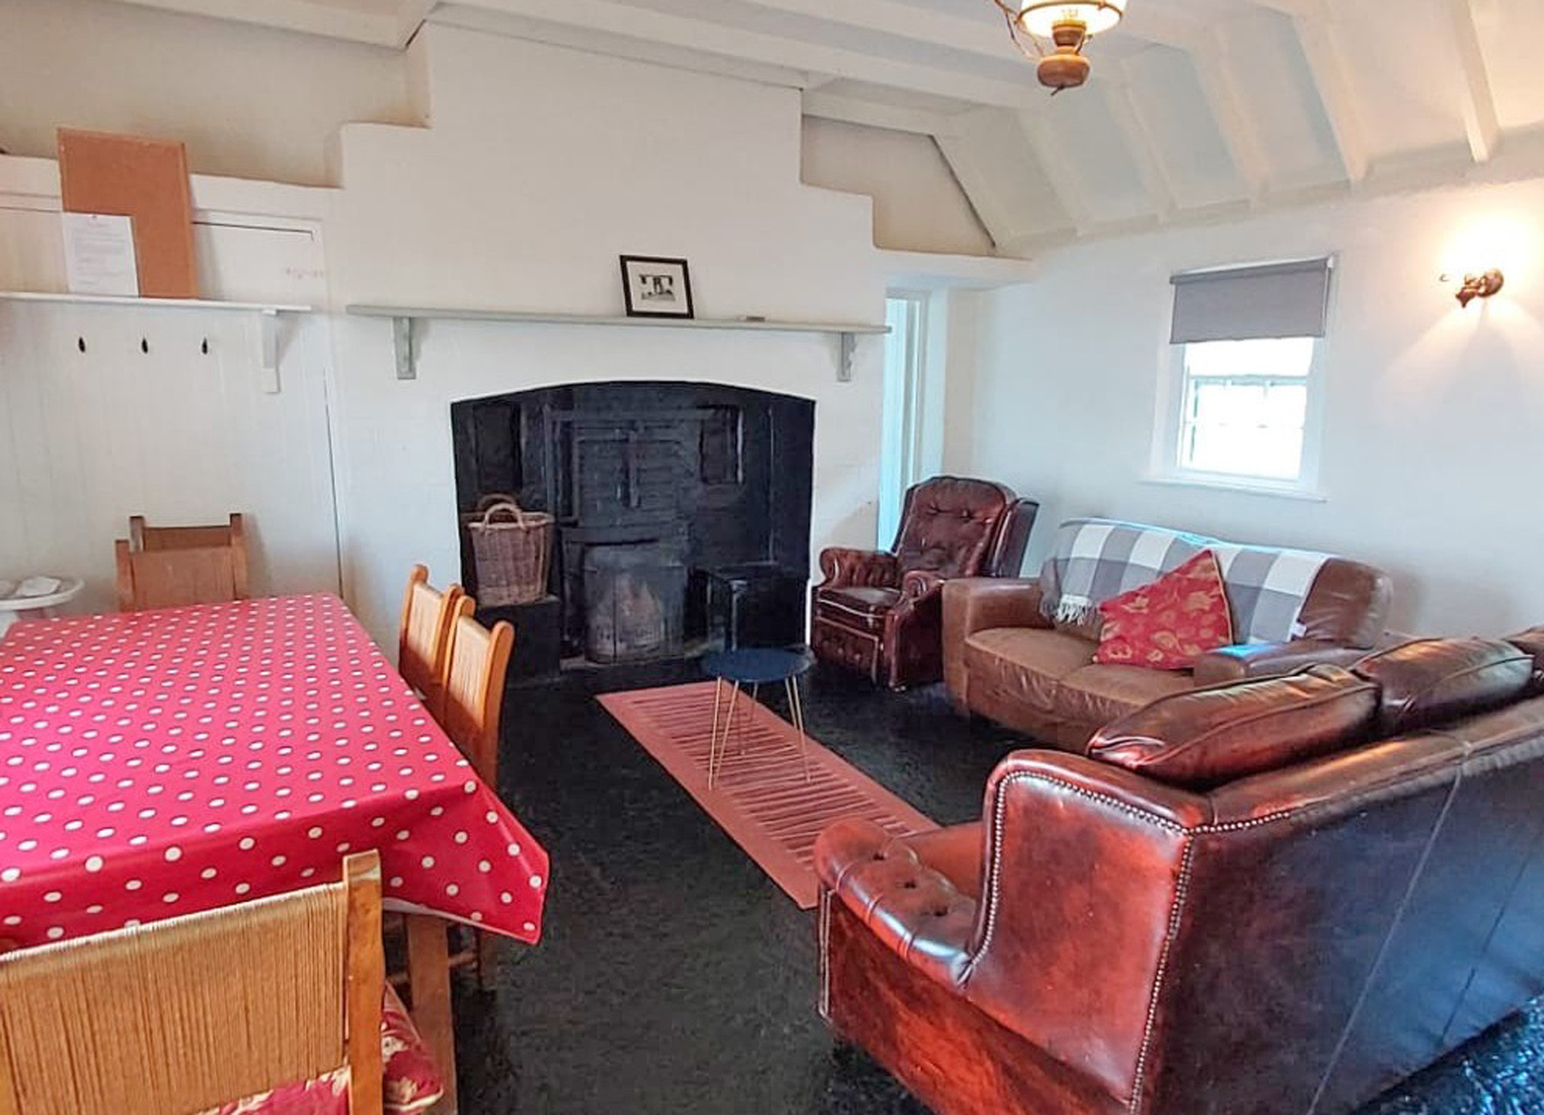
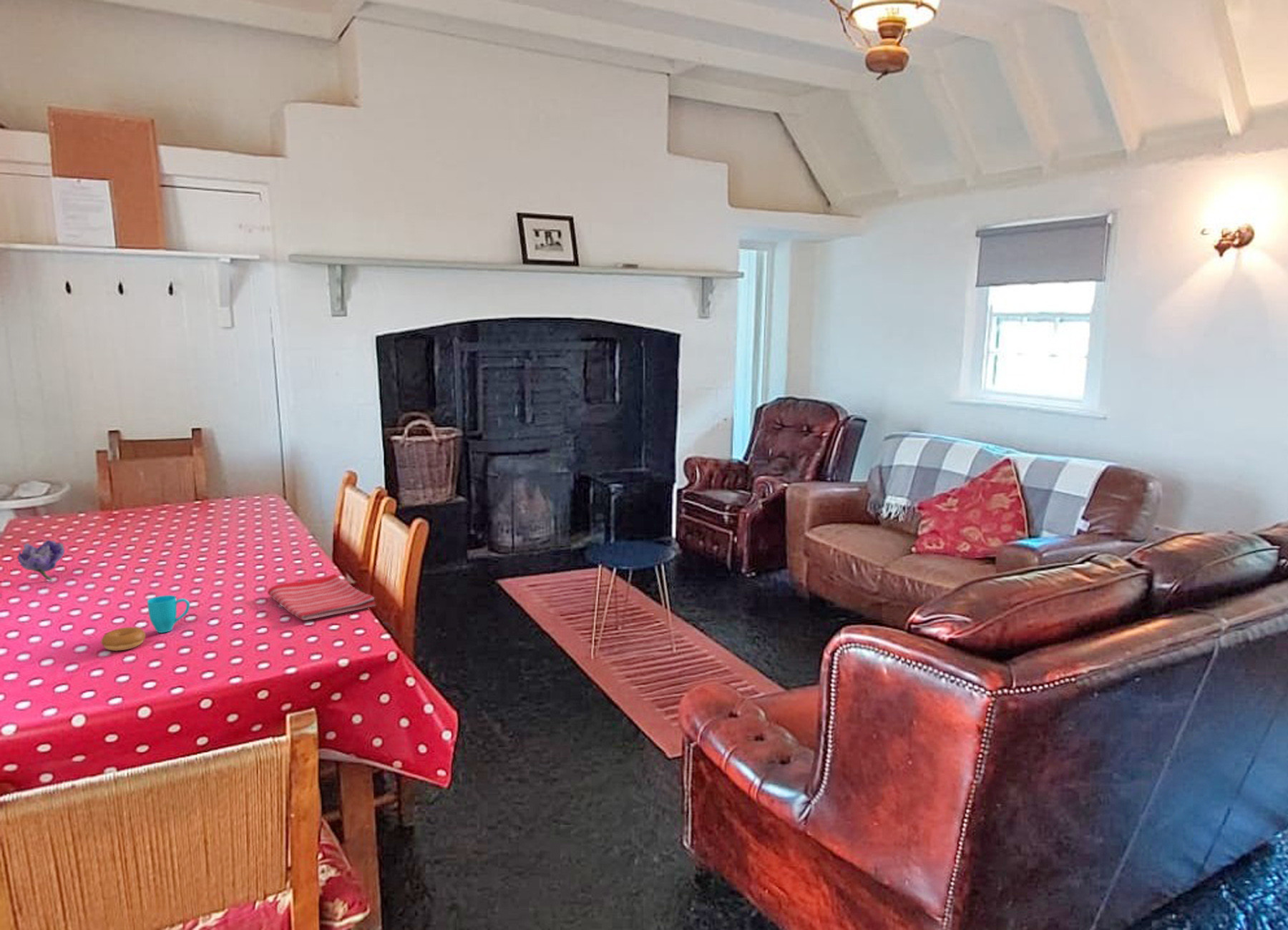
+ dish towel [267,573,376,621]
+ flower [16,539,66,581]
+ cup [100,594,190,652]
